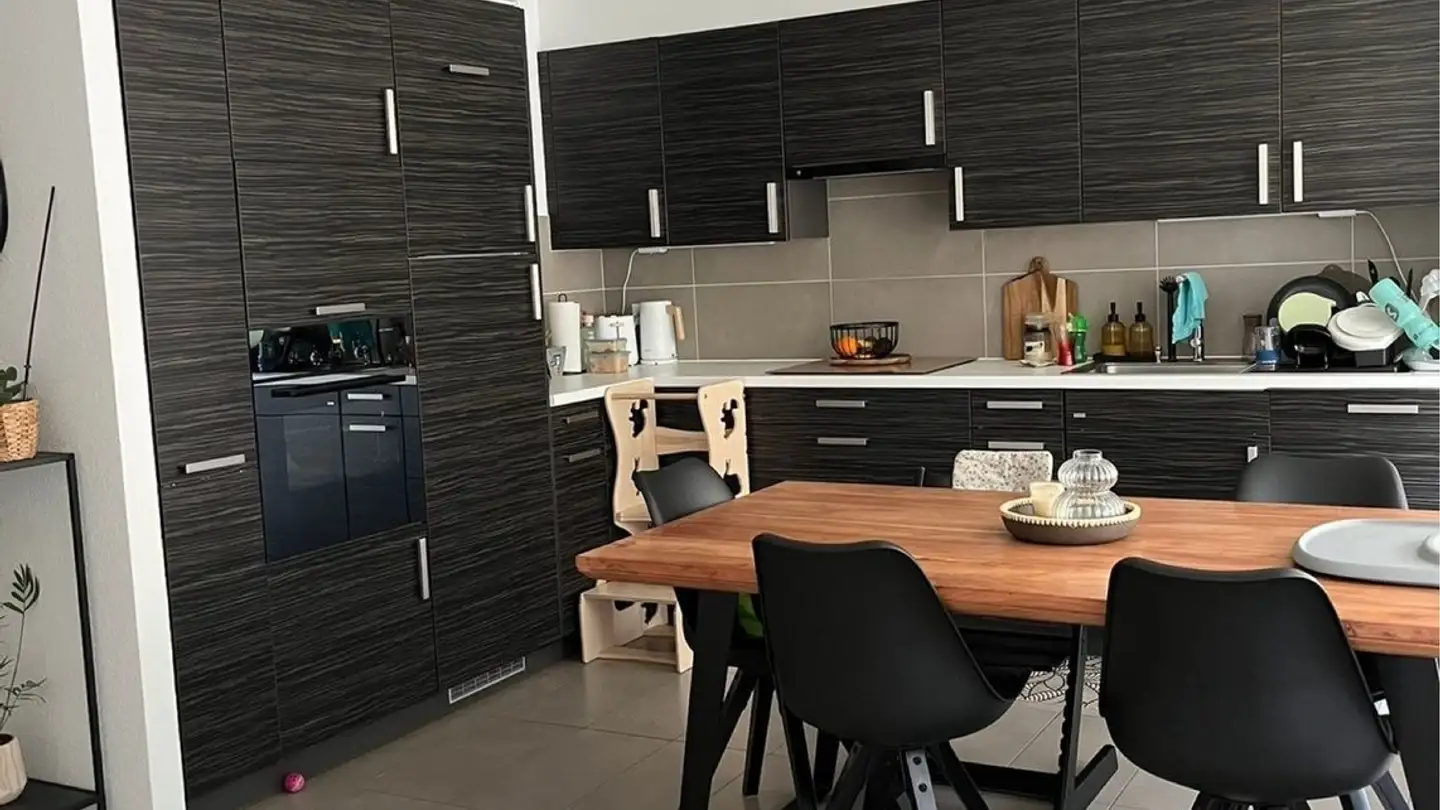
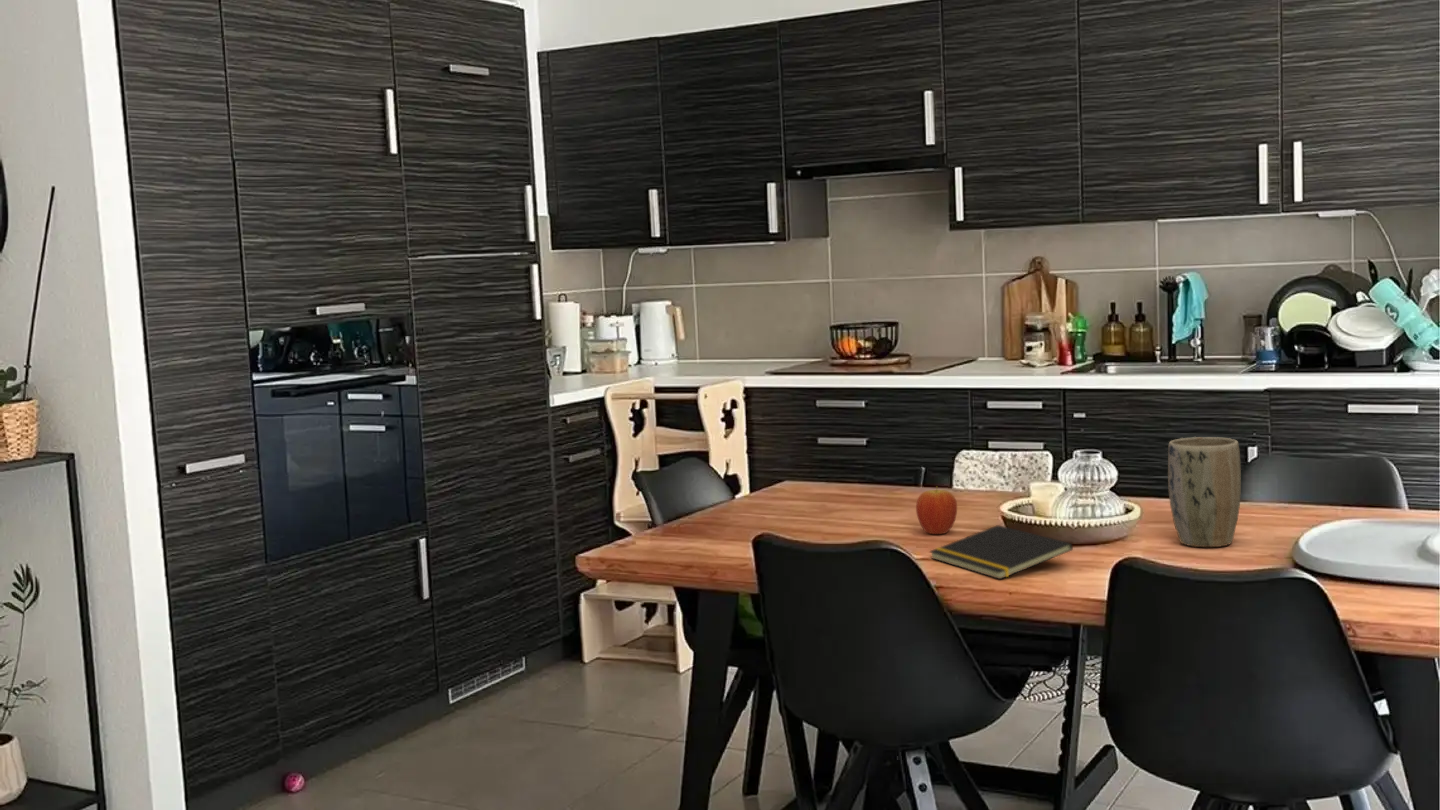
+ fruit [915,486,958,535]
+ plant pot [1167,436,1242,548]
+ notepad [928,524,1074,580]
